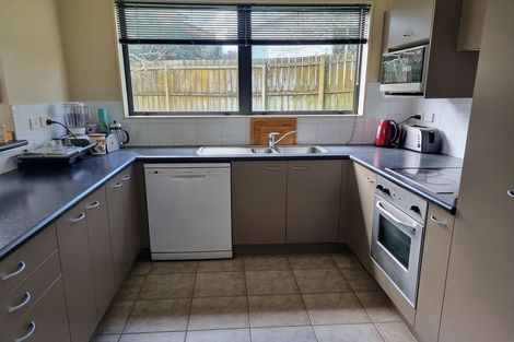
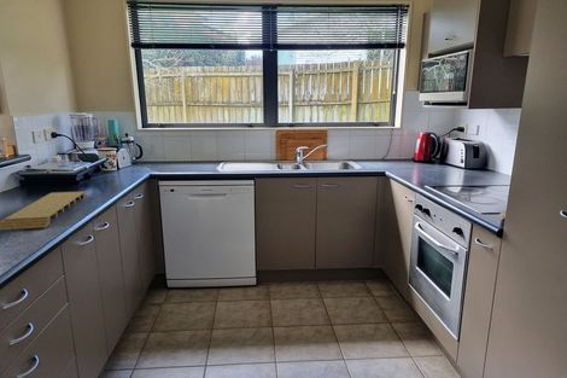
+ cutting board [0,191,88,231]
